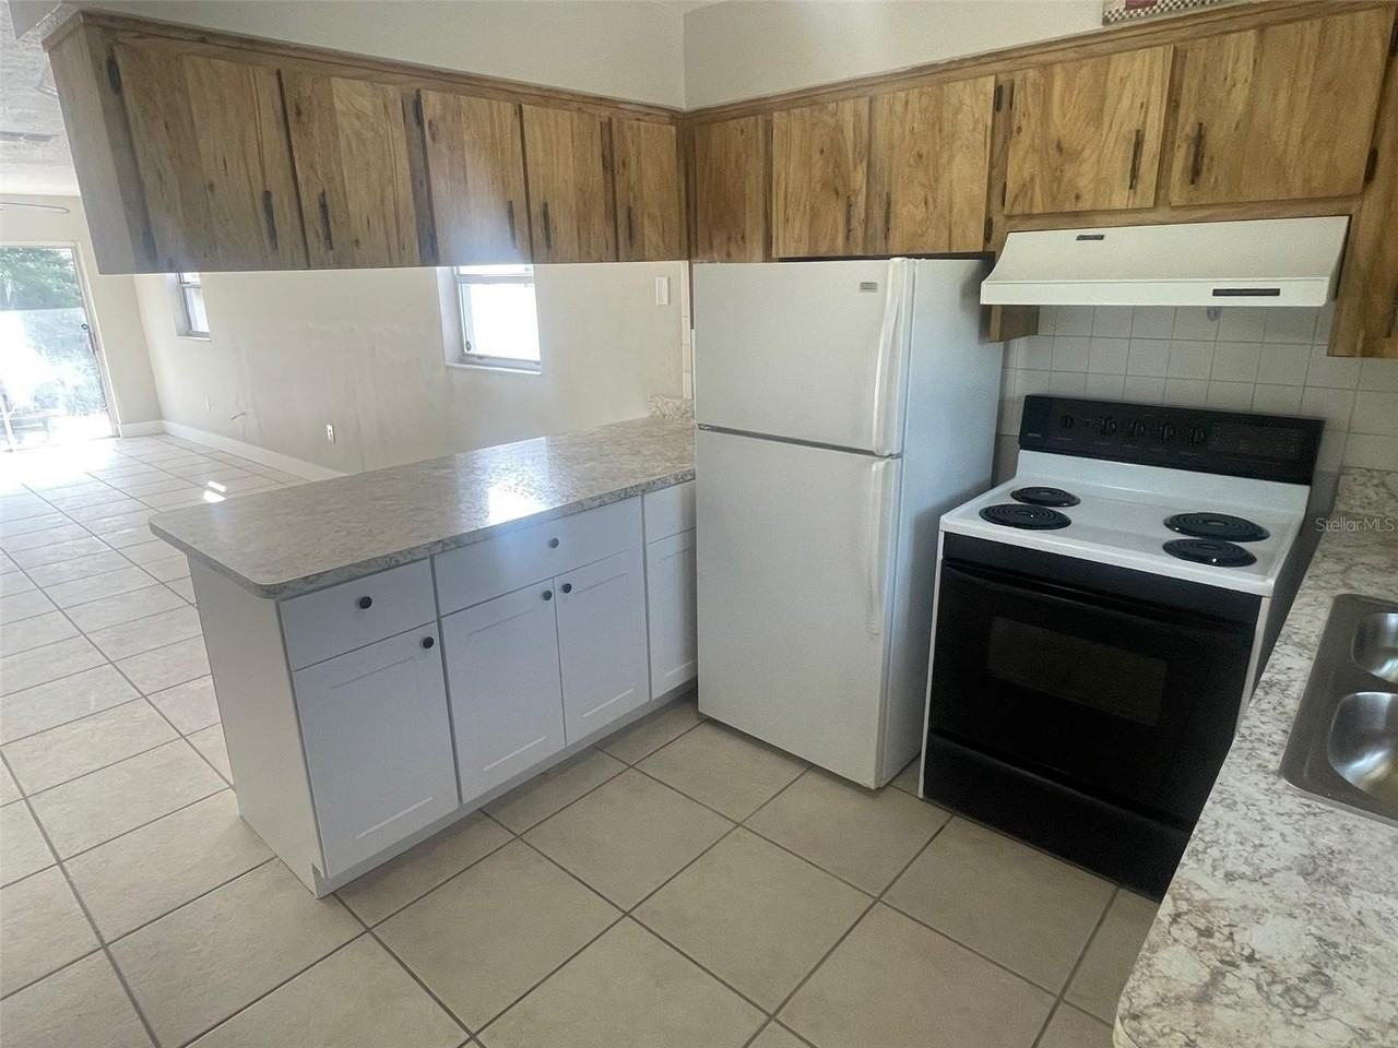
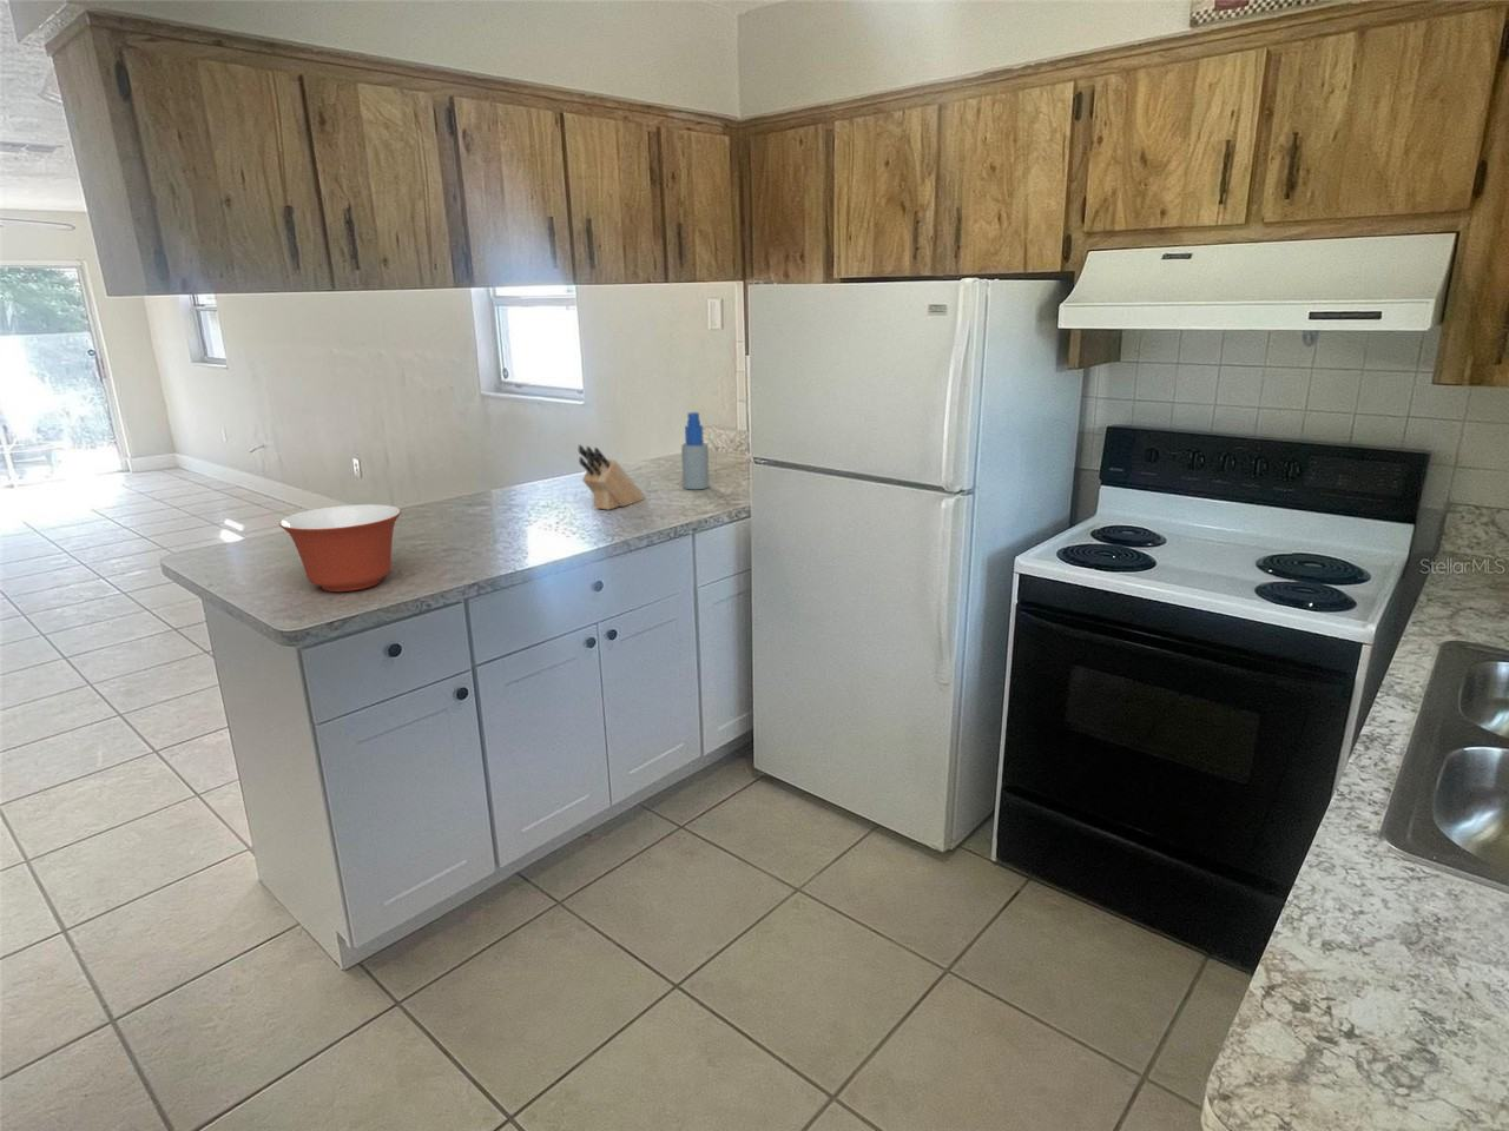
+ knife block [577,444,648,511]
+ spray bottle [680,411,711,491]
+ mixing bowl [278,503,402,593]
